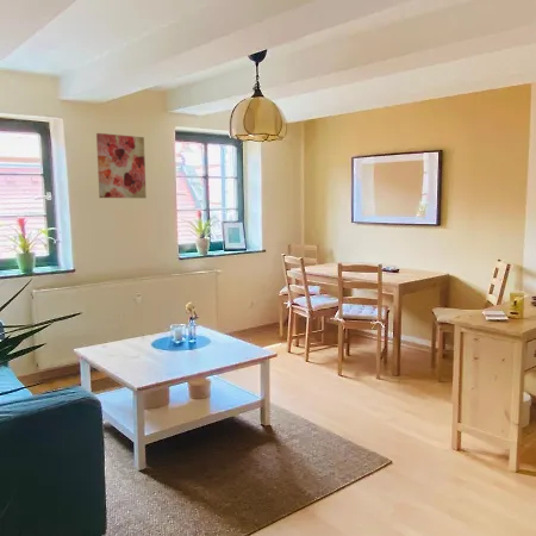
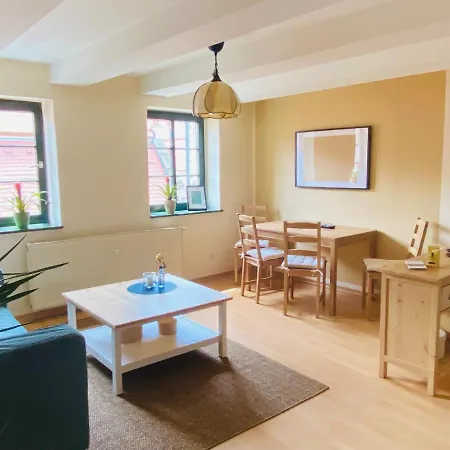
- wall art [95,132,148,199]
